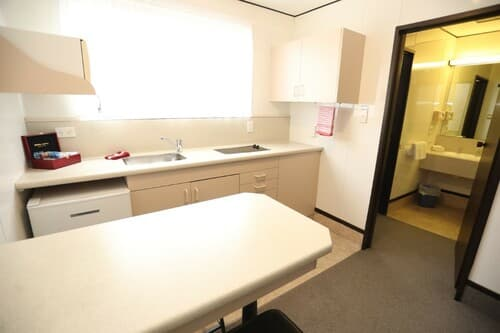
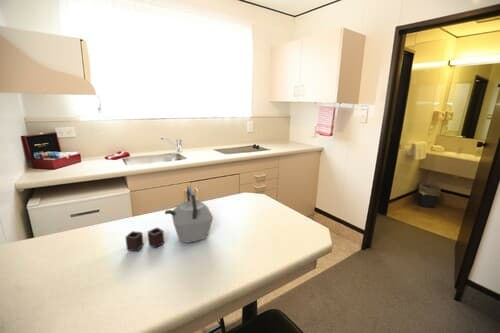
+ kettle [124,185,214,252]
